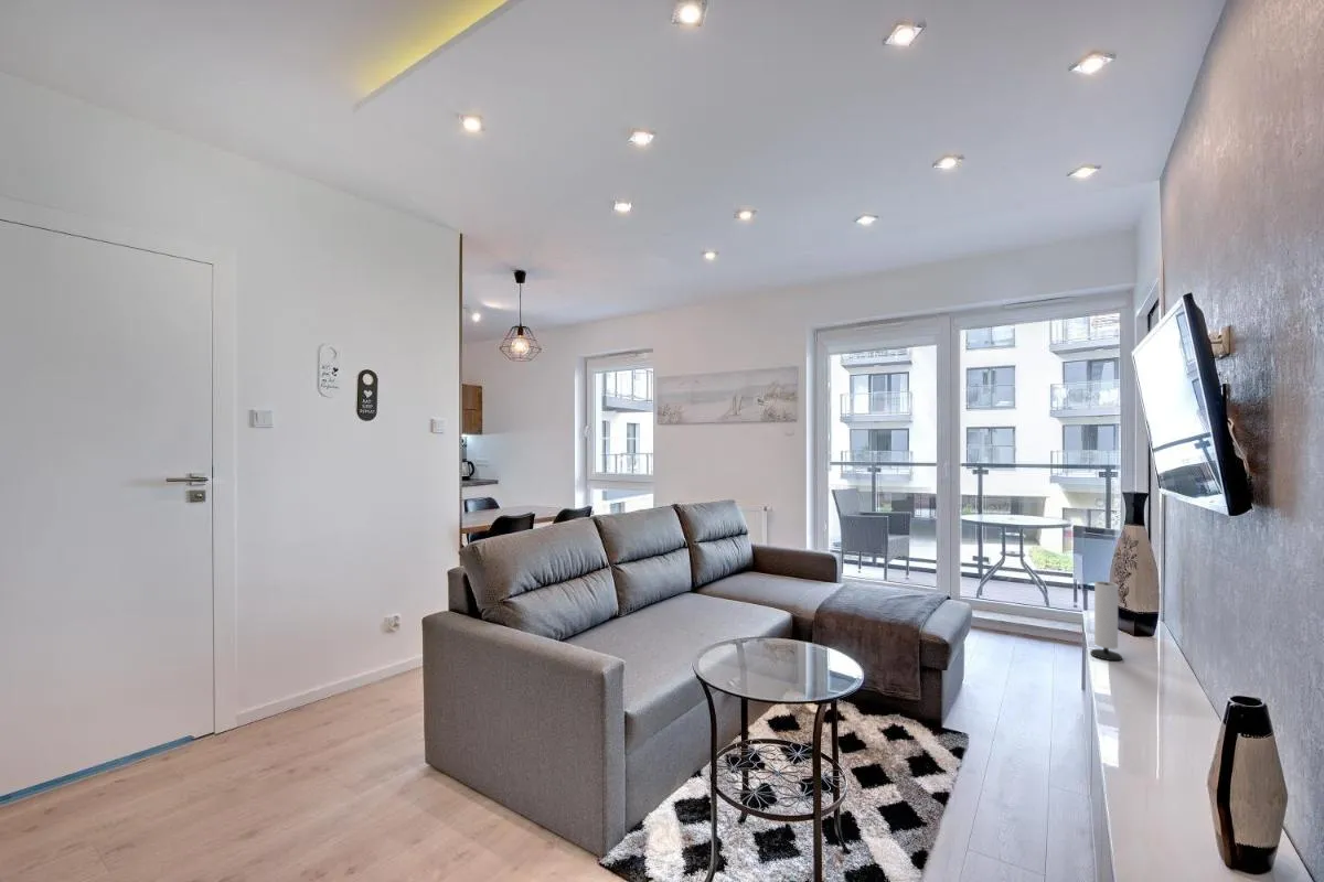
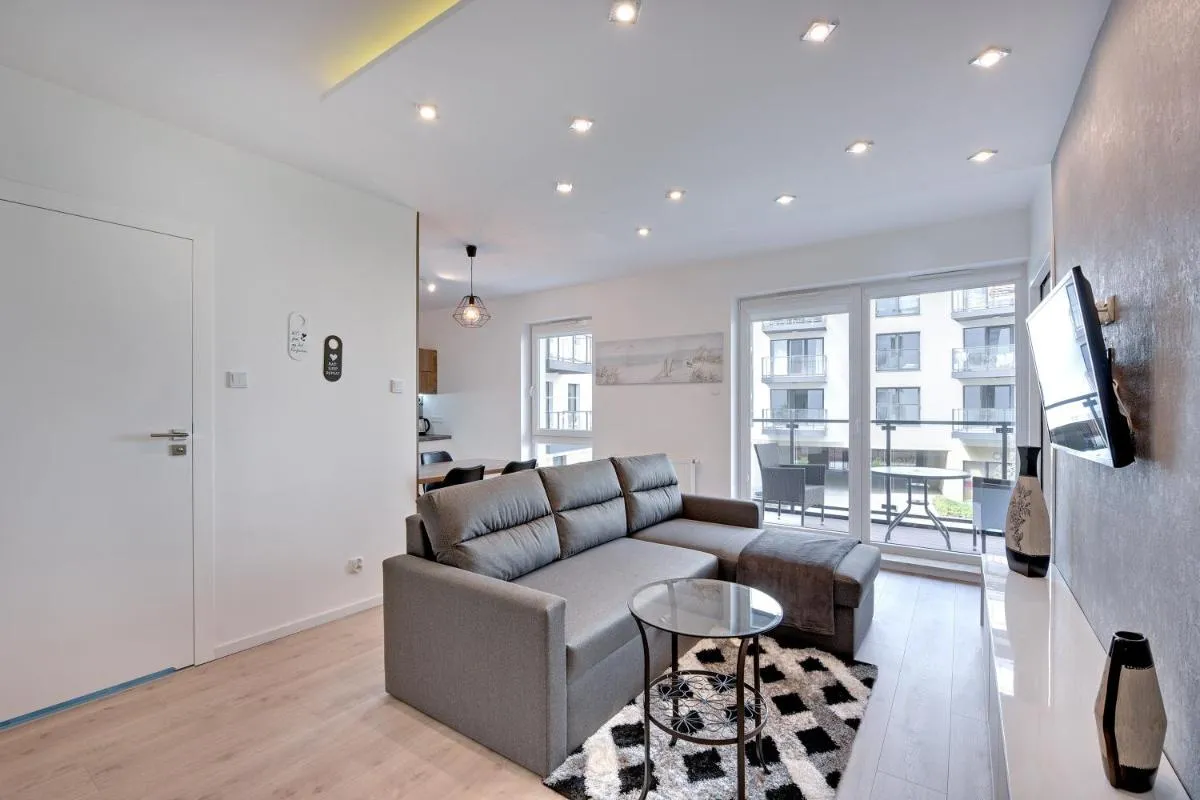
- speaker [1089,580,1123,662]
